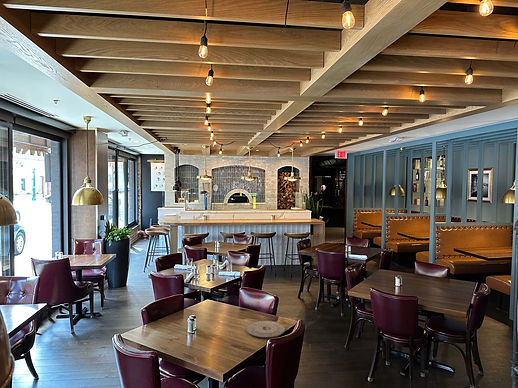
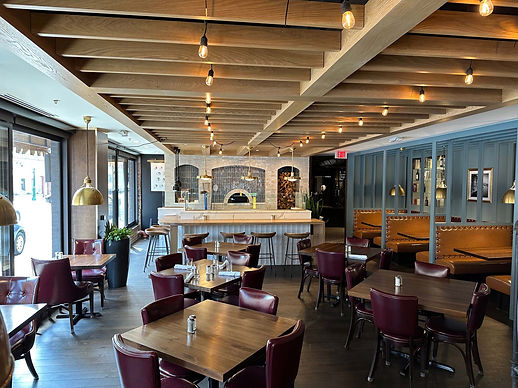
- plate [245,320,286,339]
